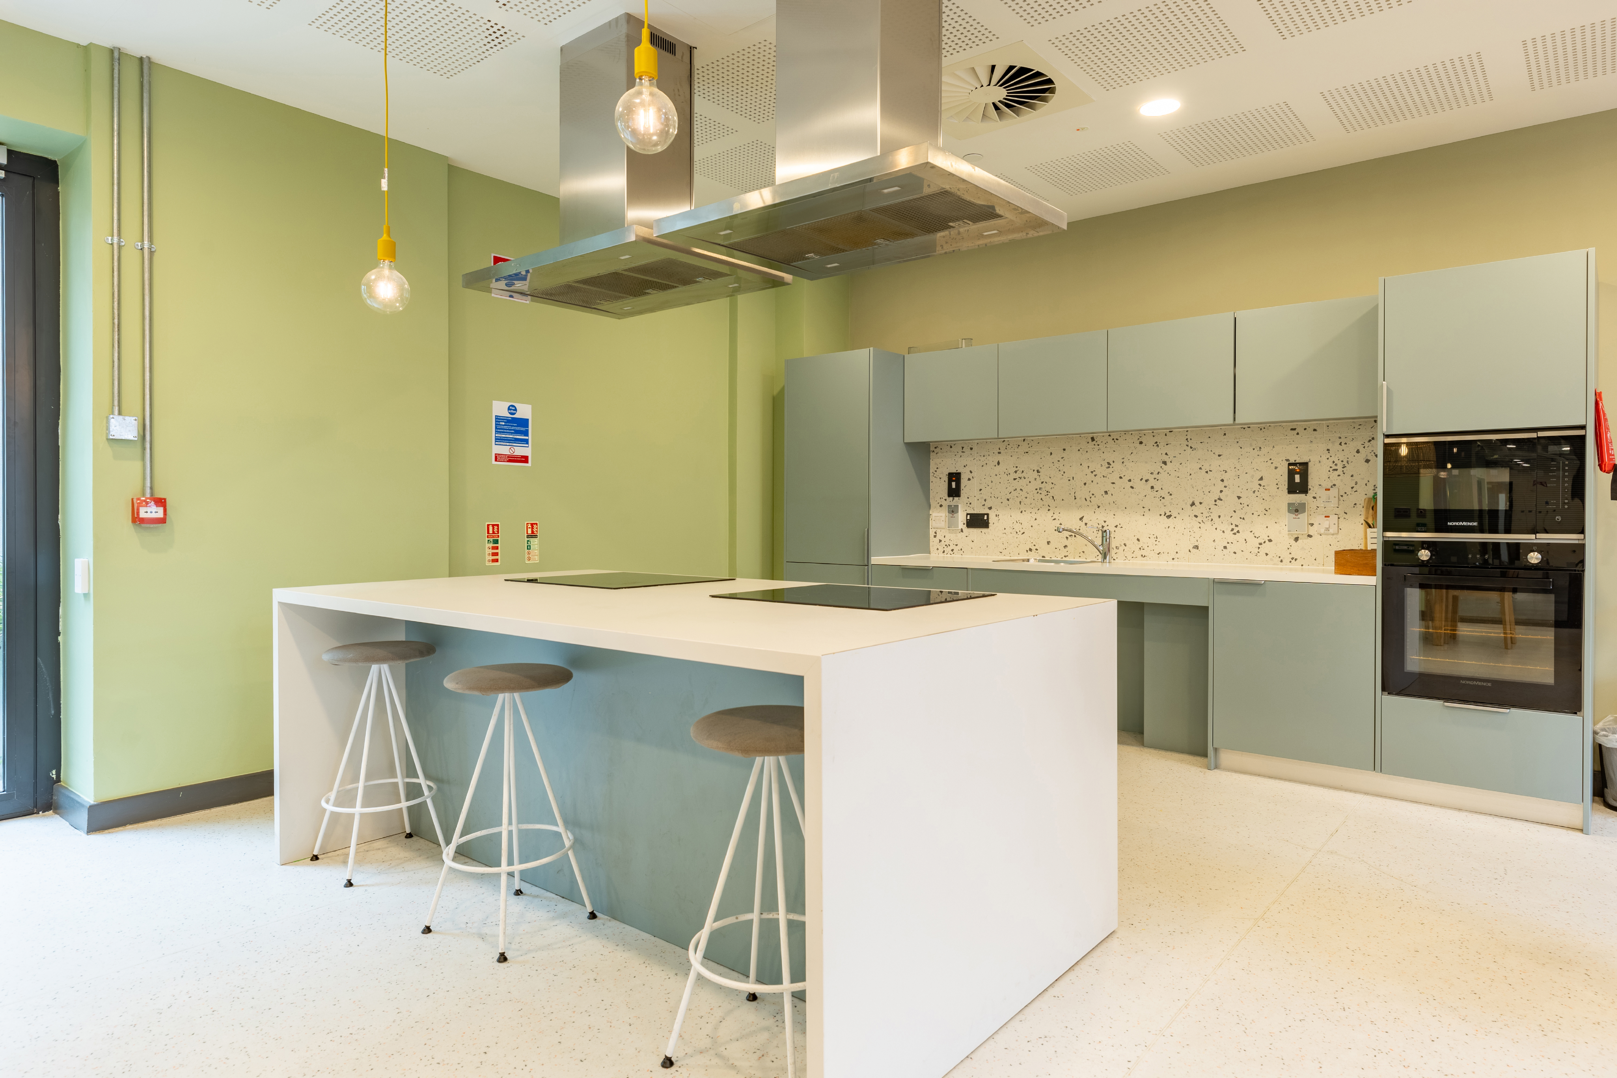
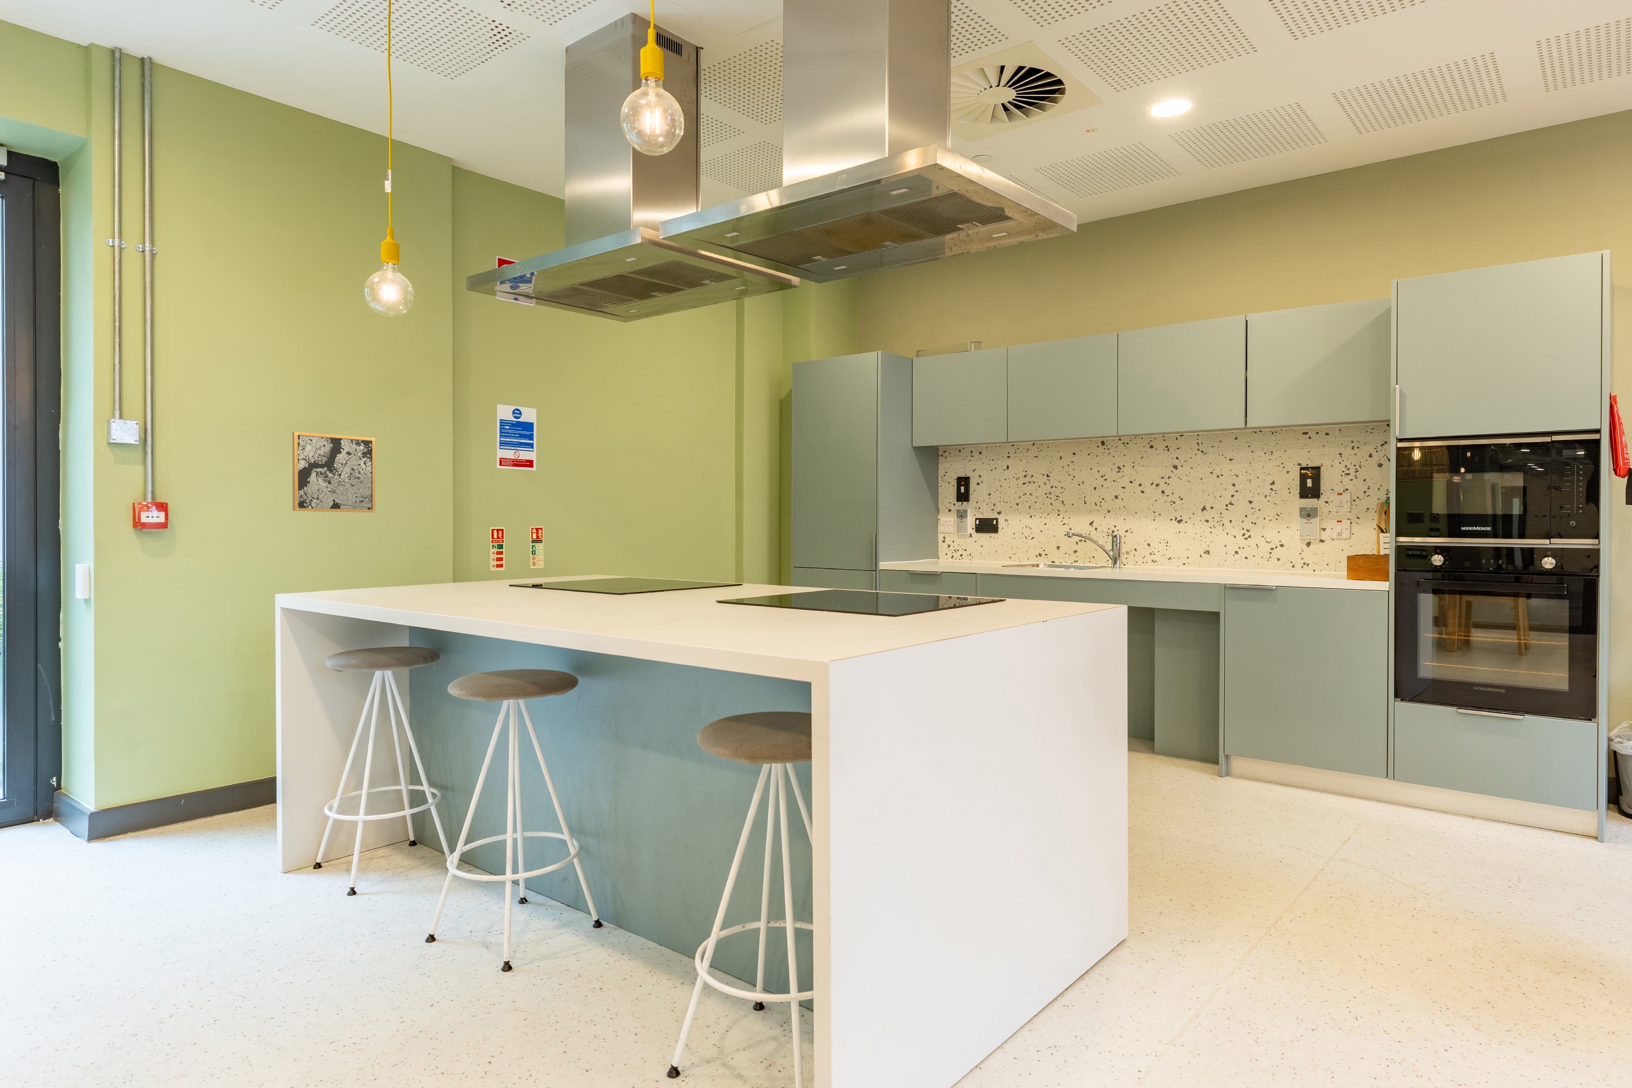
+ wall art [293,431,375,514]
